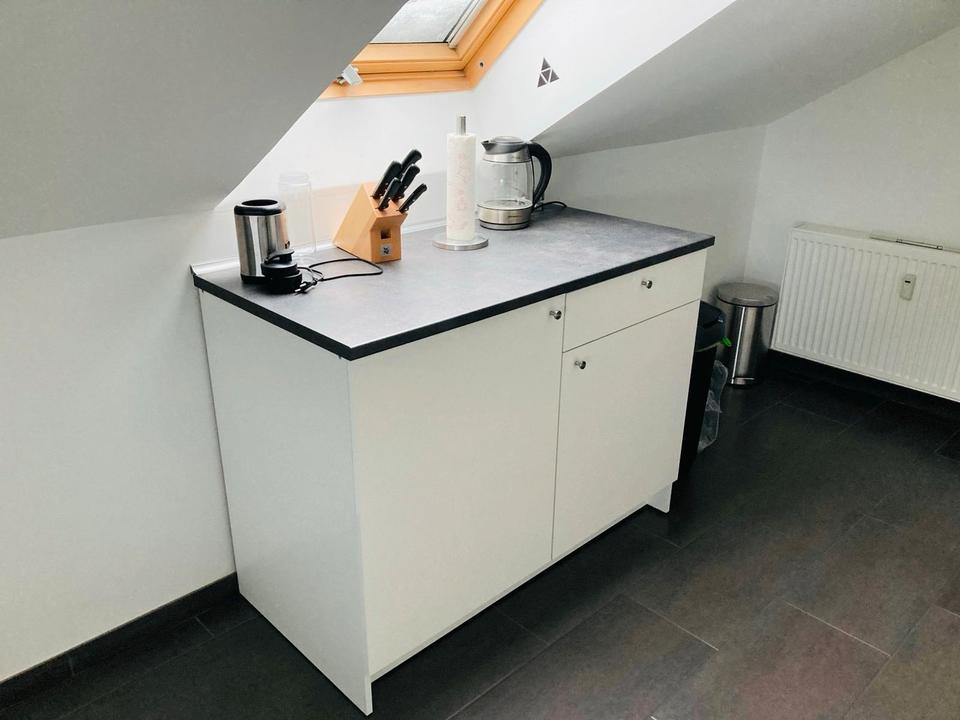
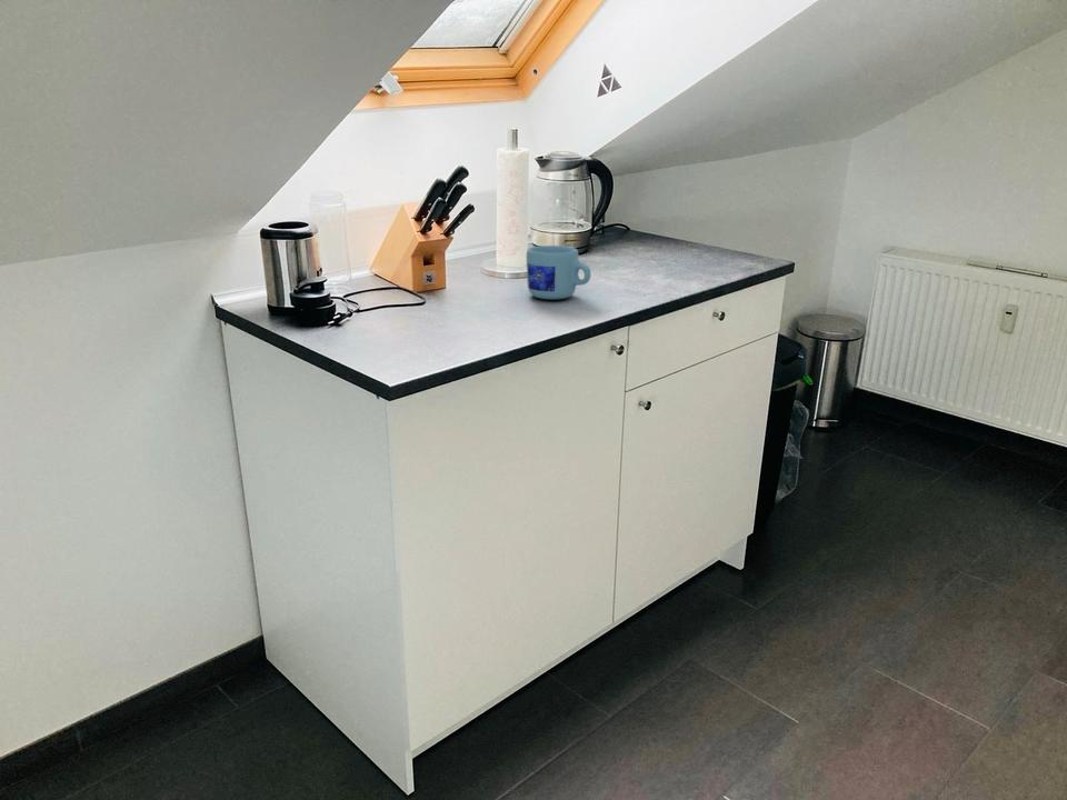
+ mug [526,244,592,300]
